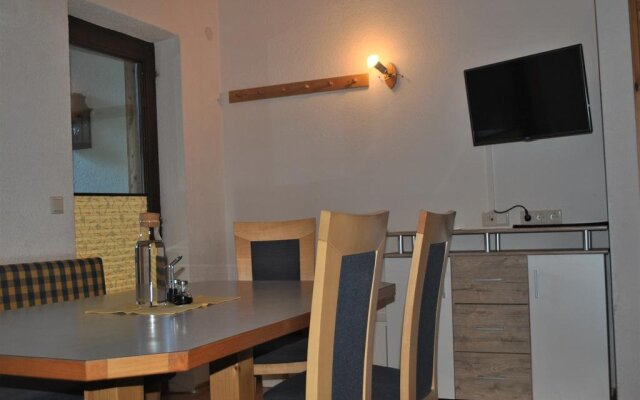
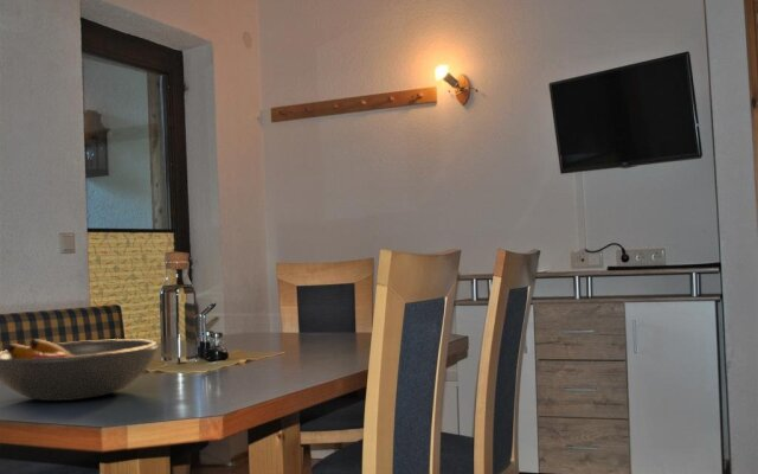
+ fruit bowl [0,338,161,402]
